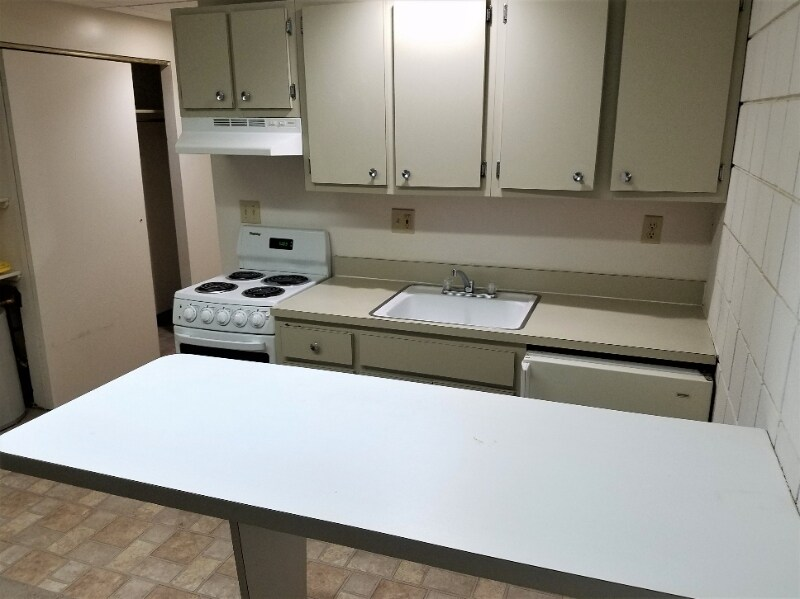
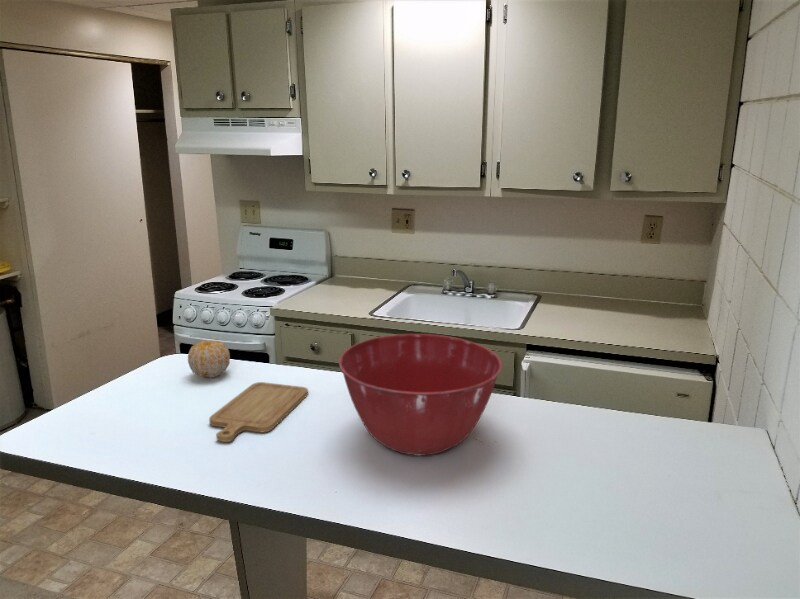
+ mixing bowl [338,333,503,457]
+ chopping board [208,381,309,443]
+ fruit [187,340,231,379]
